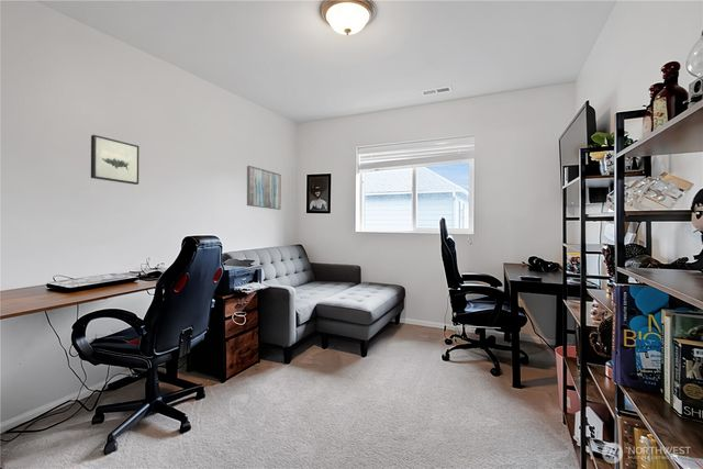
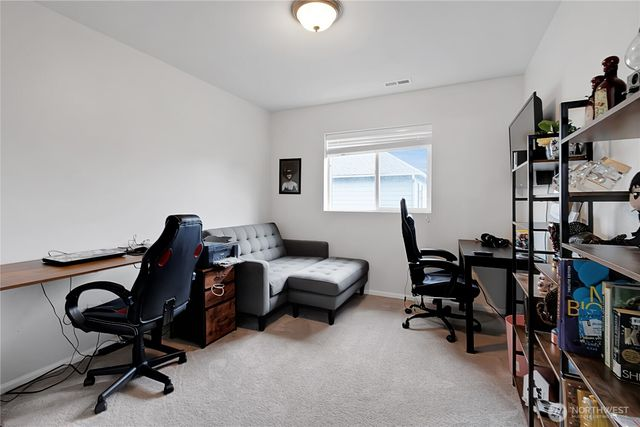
- wall art [246,165,282,211]
- wall art [90,134,140,186]
